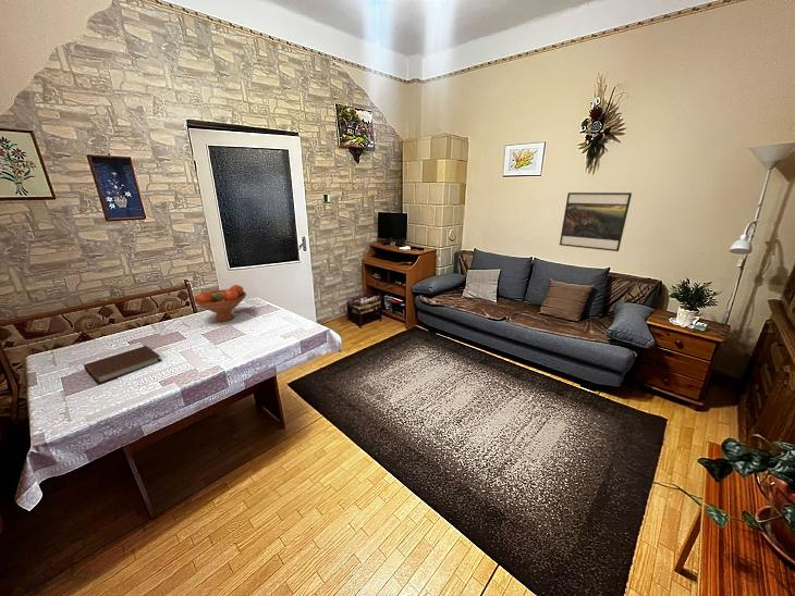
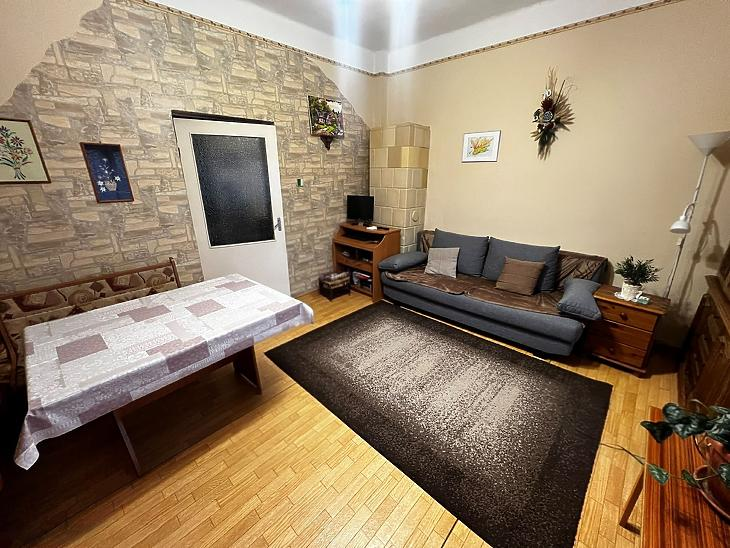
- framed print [559,191,633,252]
- fruit bowl [193,284,247,323]
- notebook [83,345,162,385]
